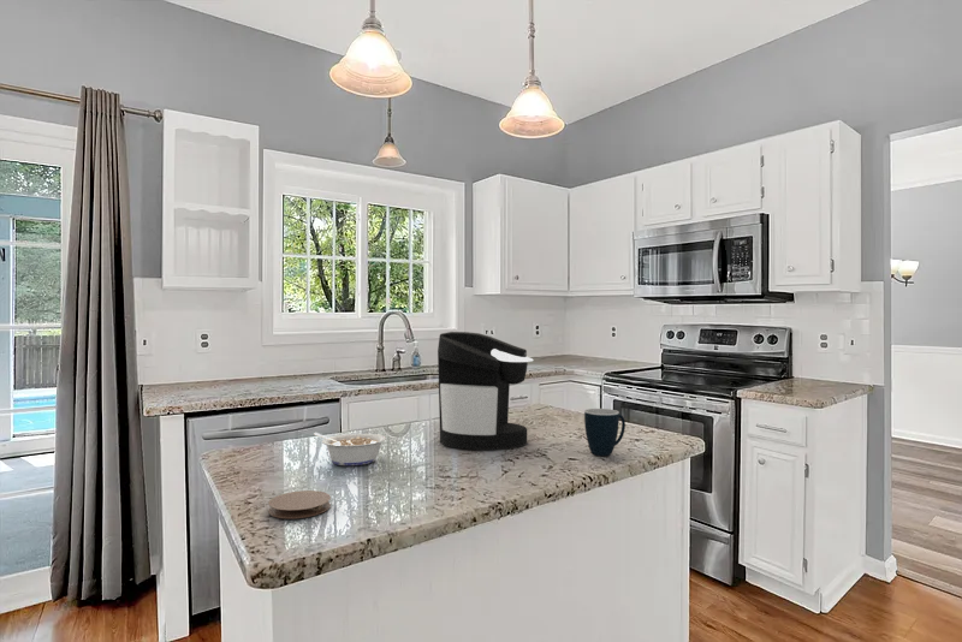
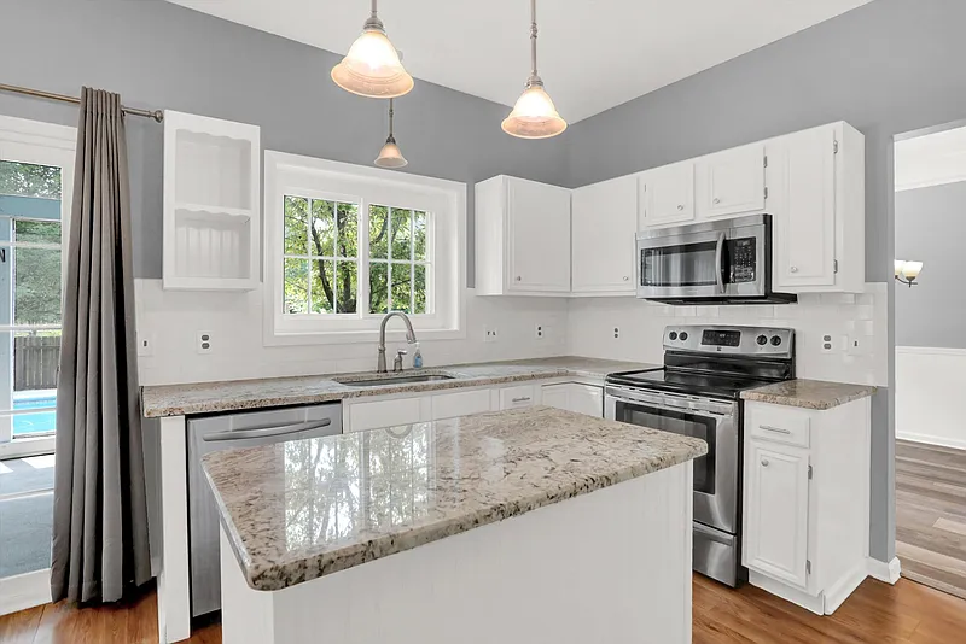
- mug [583,408,627,457]
- coaster [267,489,332,519]
- coffee maker [437,331,534,451]
- legume [313,432,387,466]
